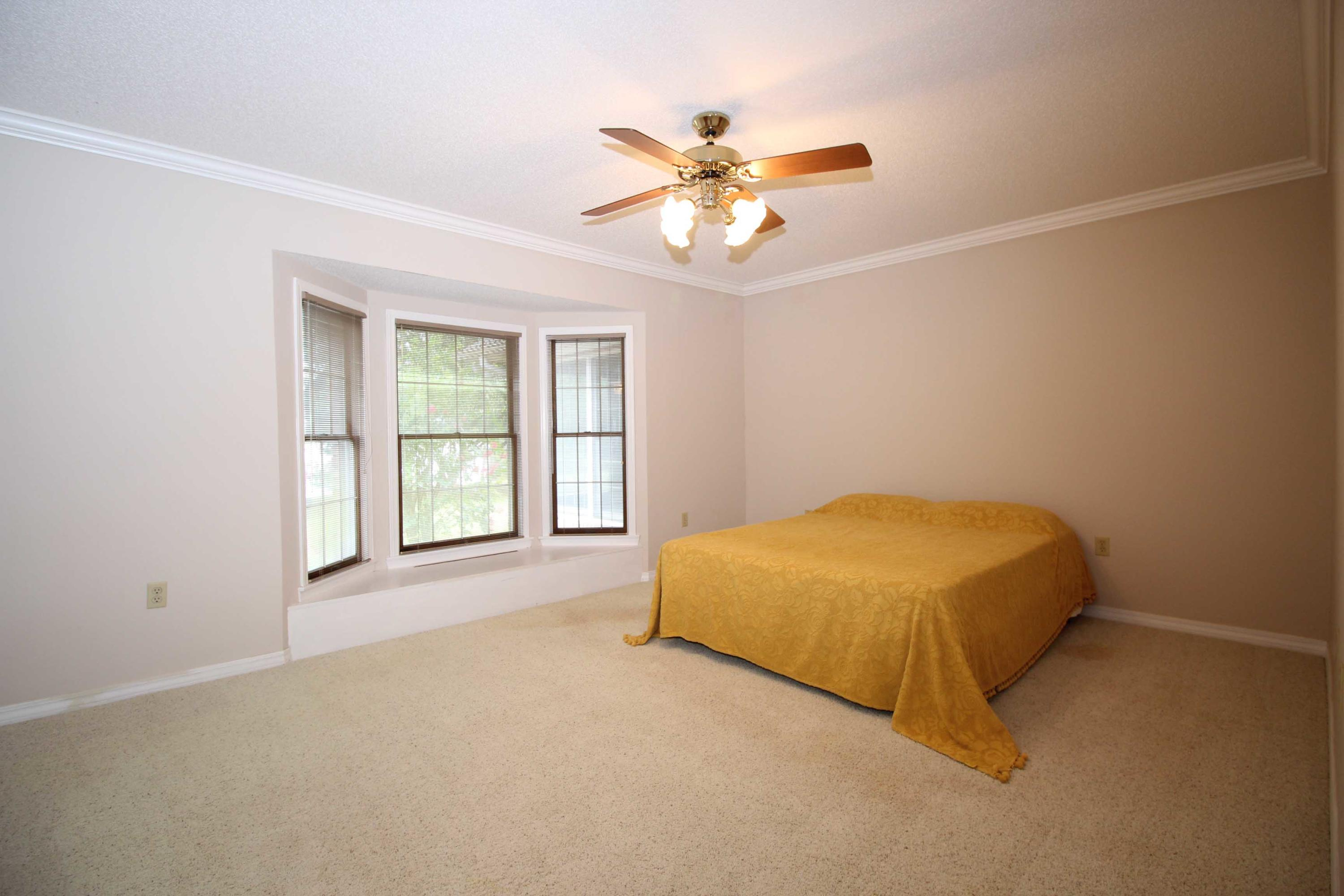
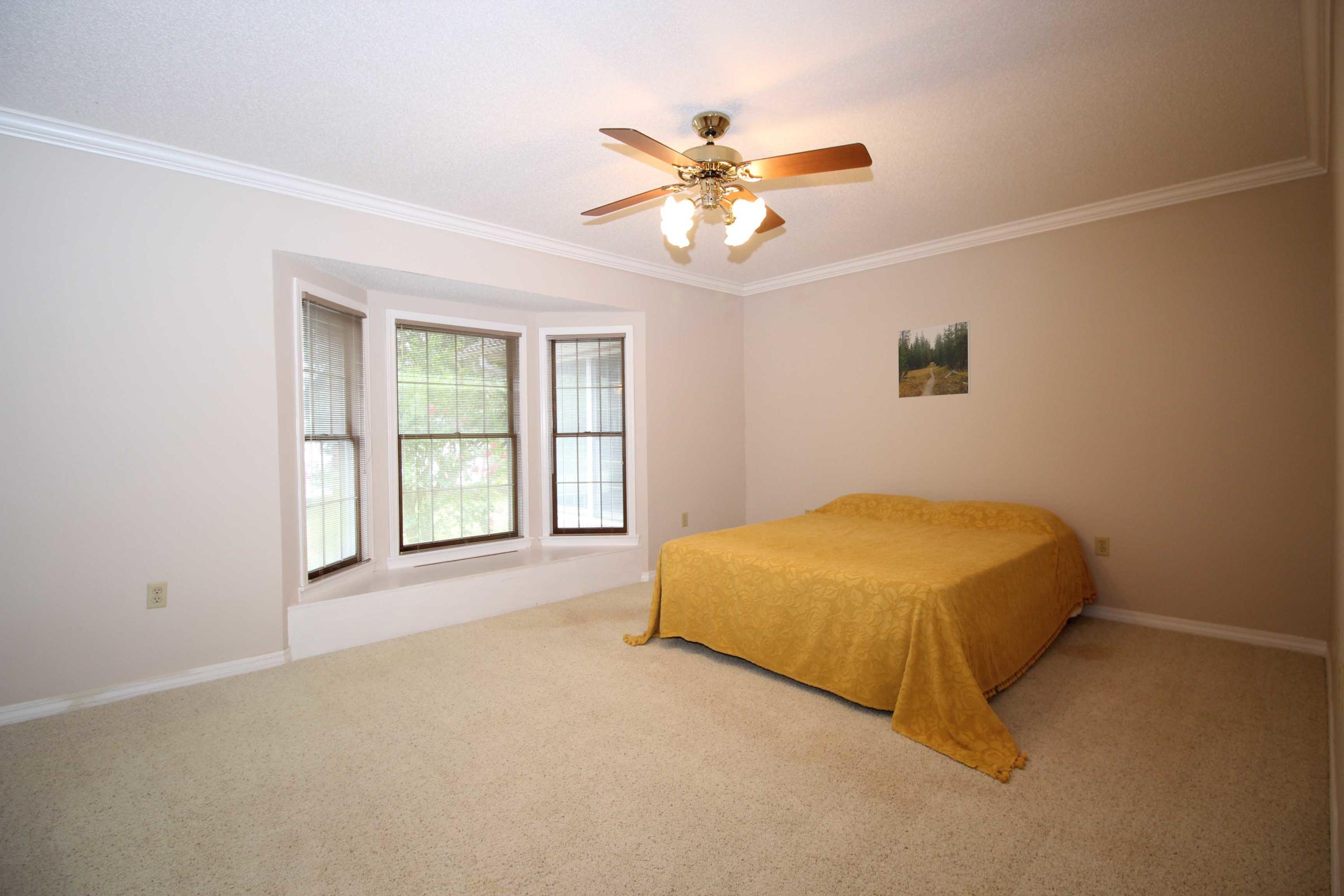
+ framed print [897,320,971,399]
